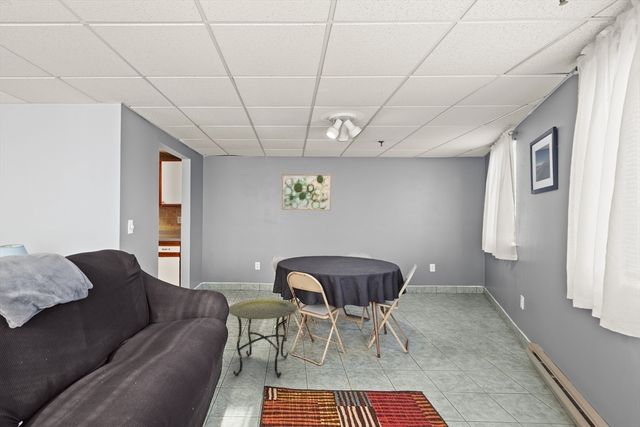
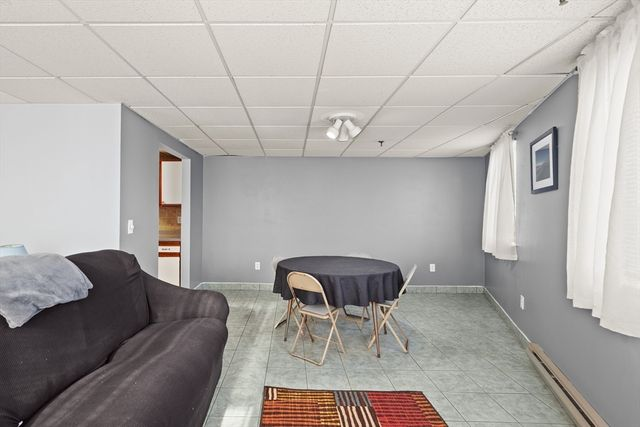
- side table [228,298,298,378]
- wall art [281,173,332,211]
